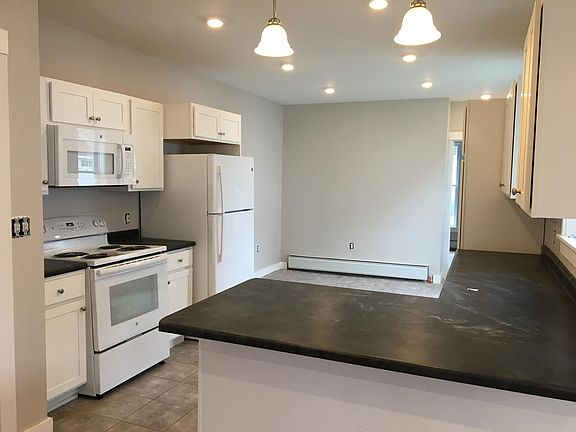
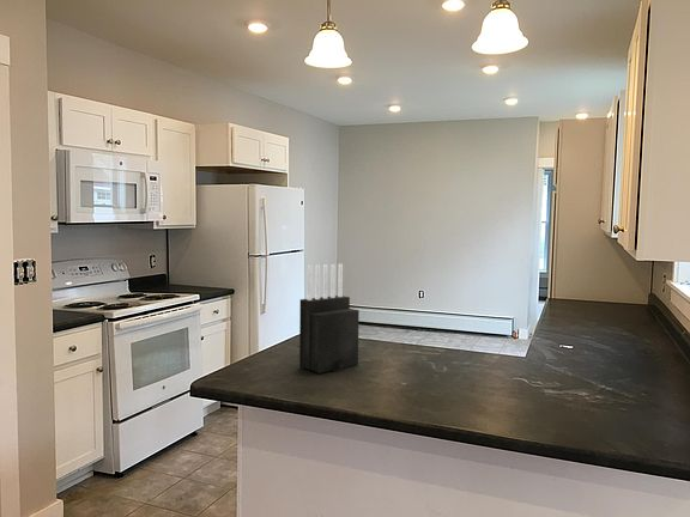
+ knife block [298,262,361,375]
